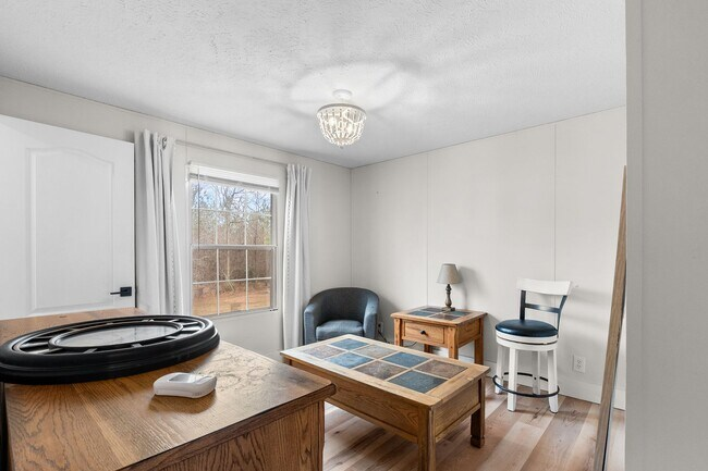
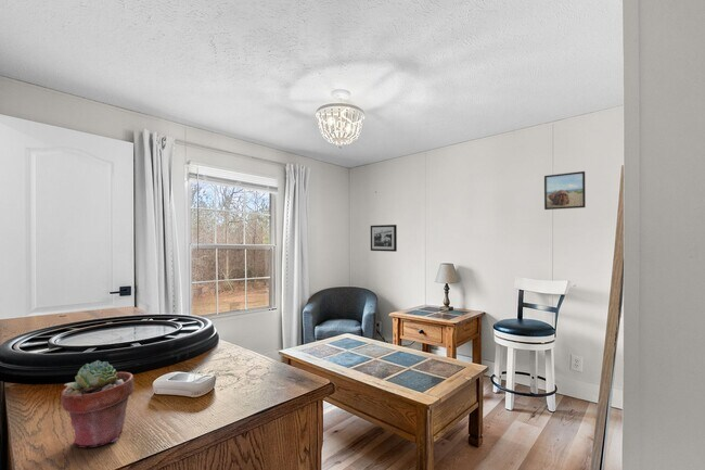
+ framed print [543,170,587,211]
+ picture frame [370,224,398,253]
+ potted succulent [61,359,136,448]
